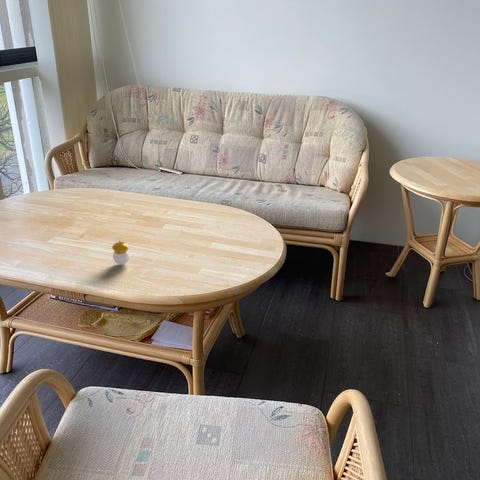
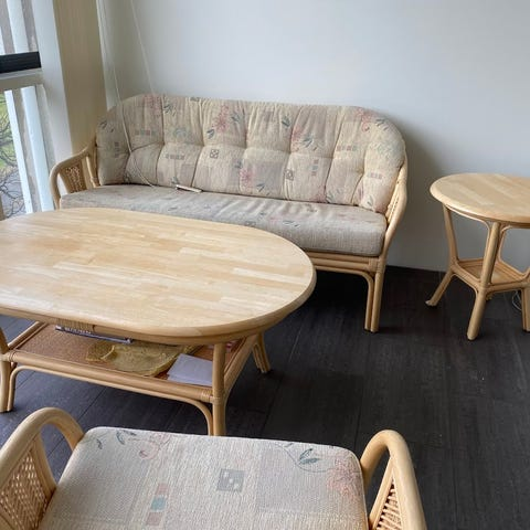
- candle [111,239,131,266]
